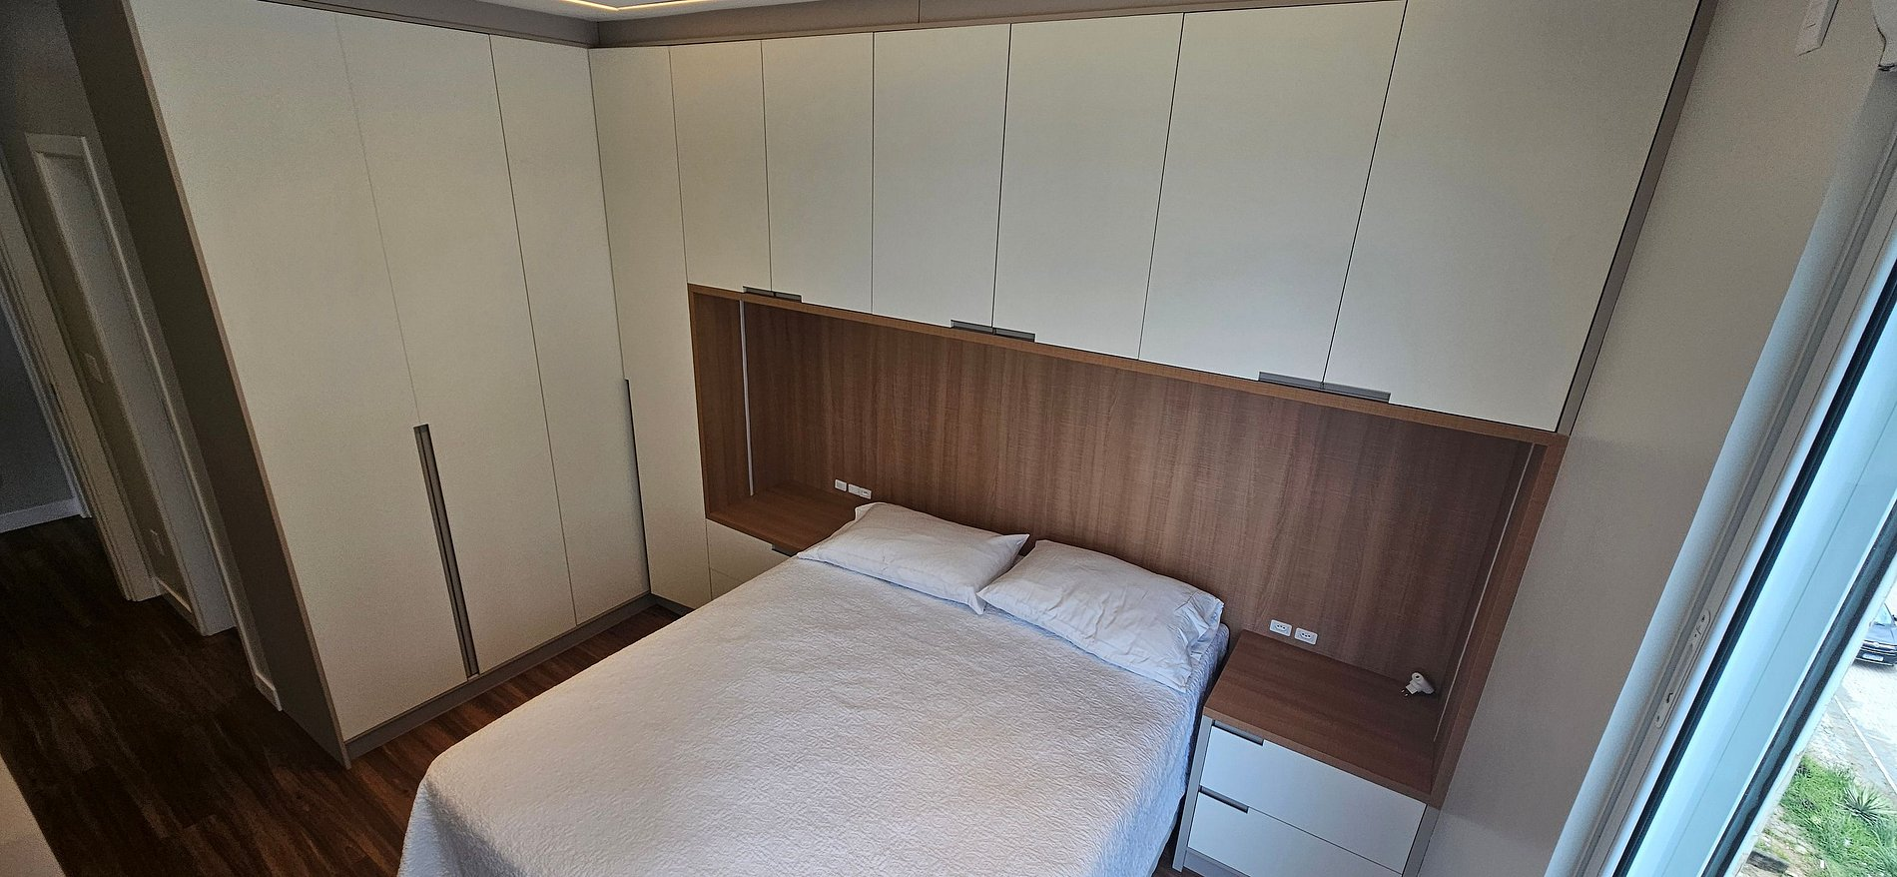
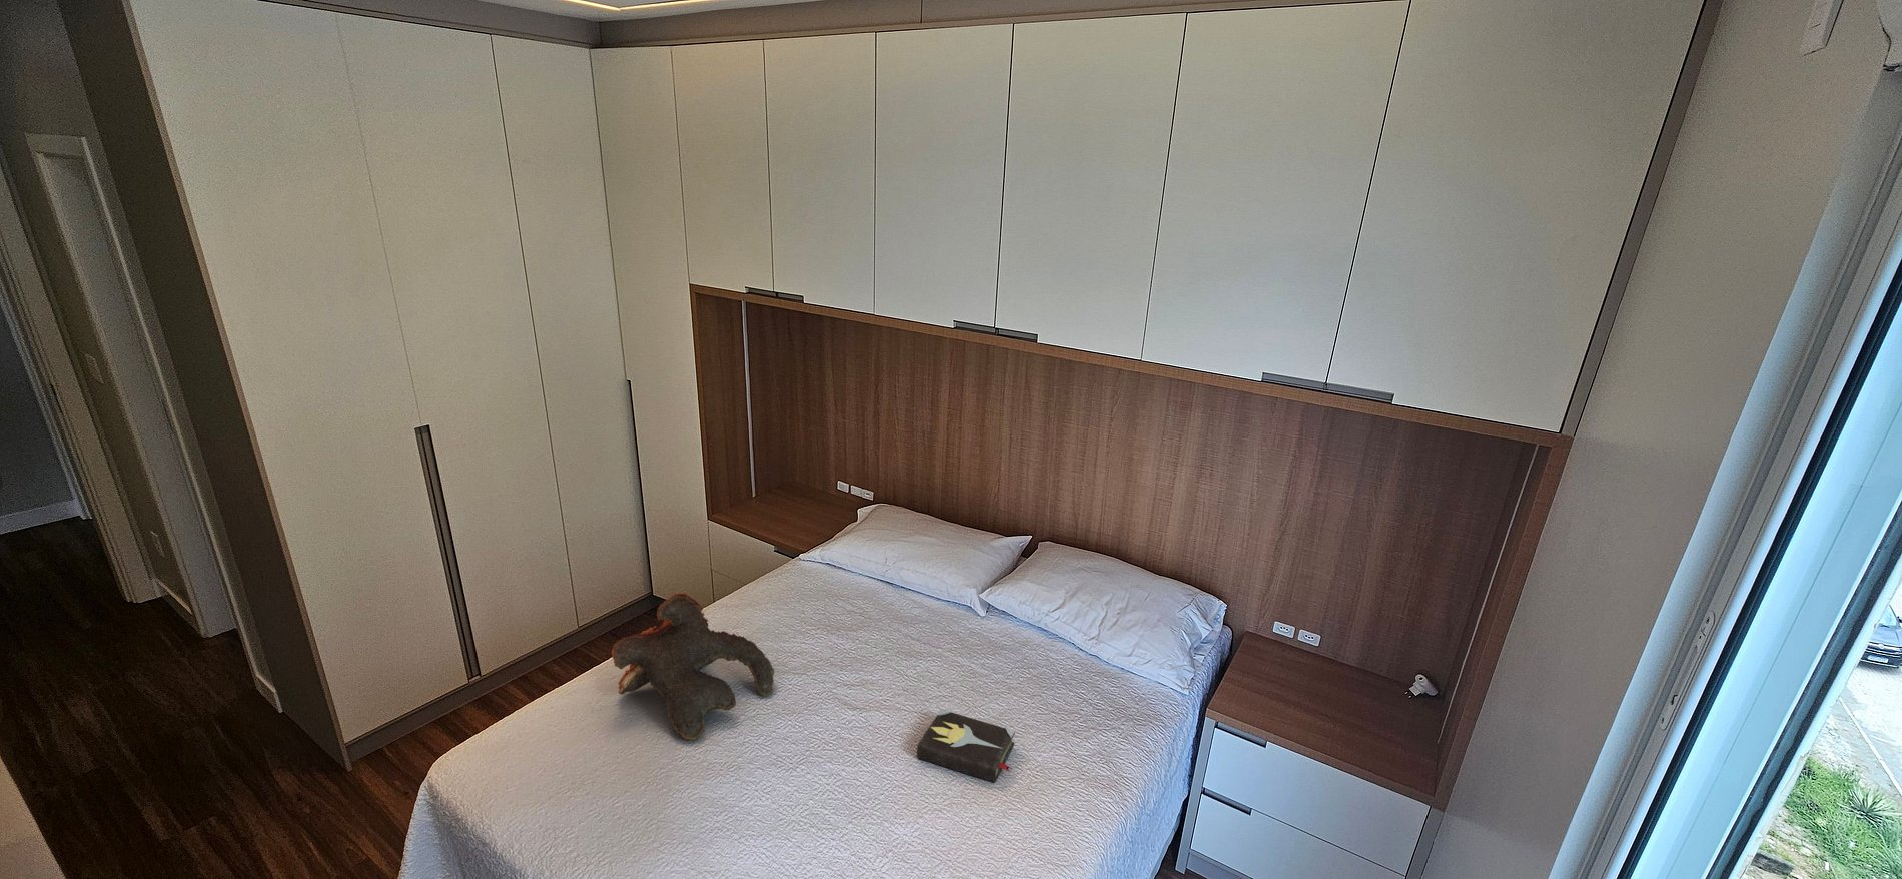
+ hardback book [916,707,1017,784]
+ teddy bear [610,592,775,742]
